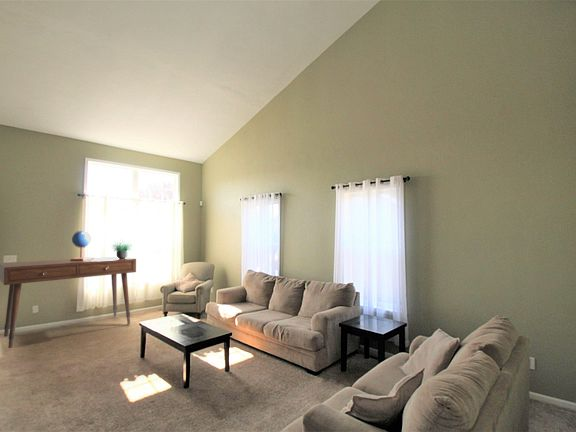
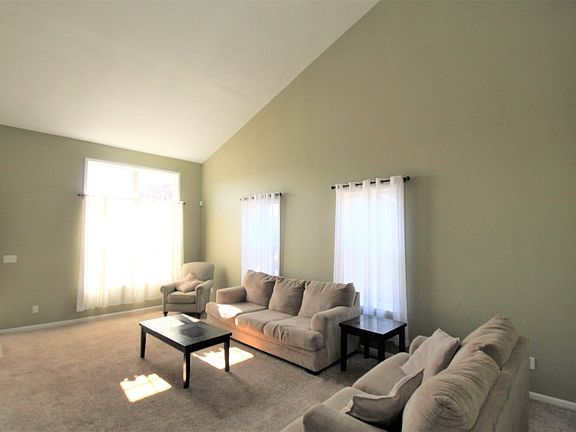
- potted plant [110,239,133,259]
- globe [70,230,92,261]
- desk [0,256,137,349]
